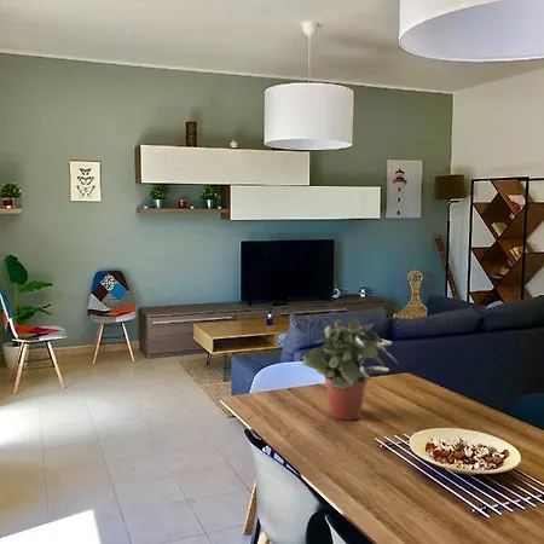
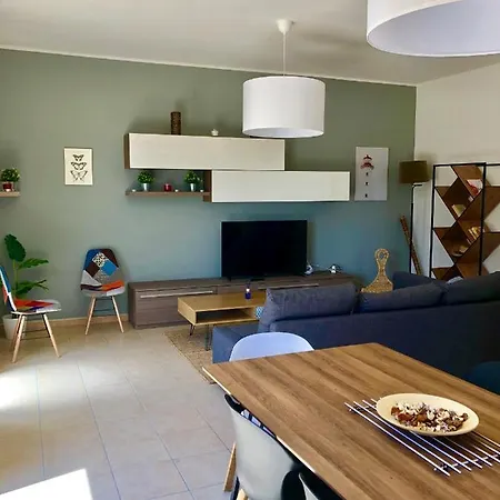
- potted plant [301,318,399,422]
